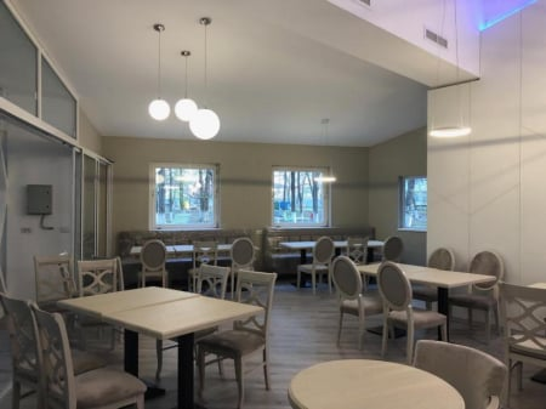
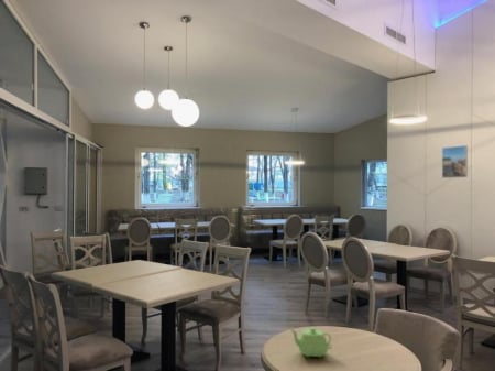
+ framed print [441,144,469,179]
+ teapot [289,327,333,358]
